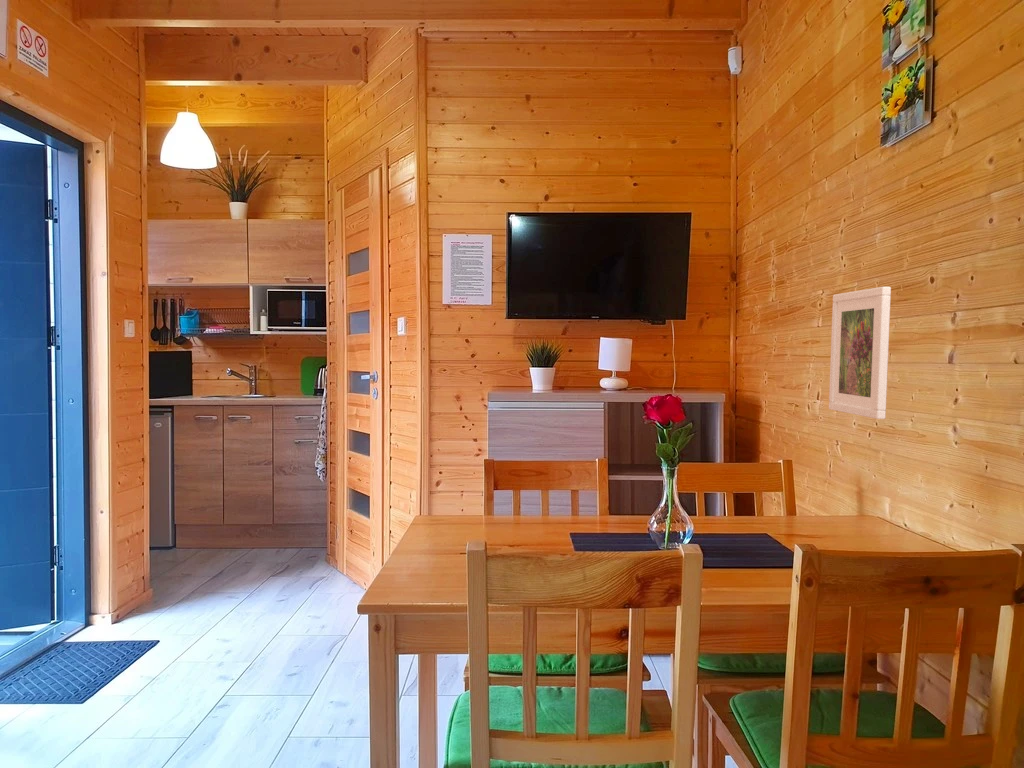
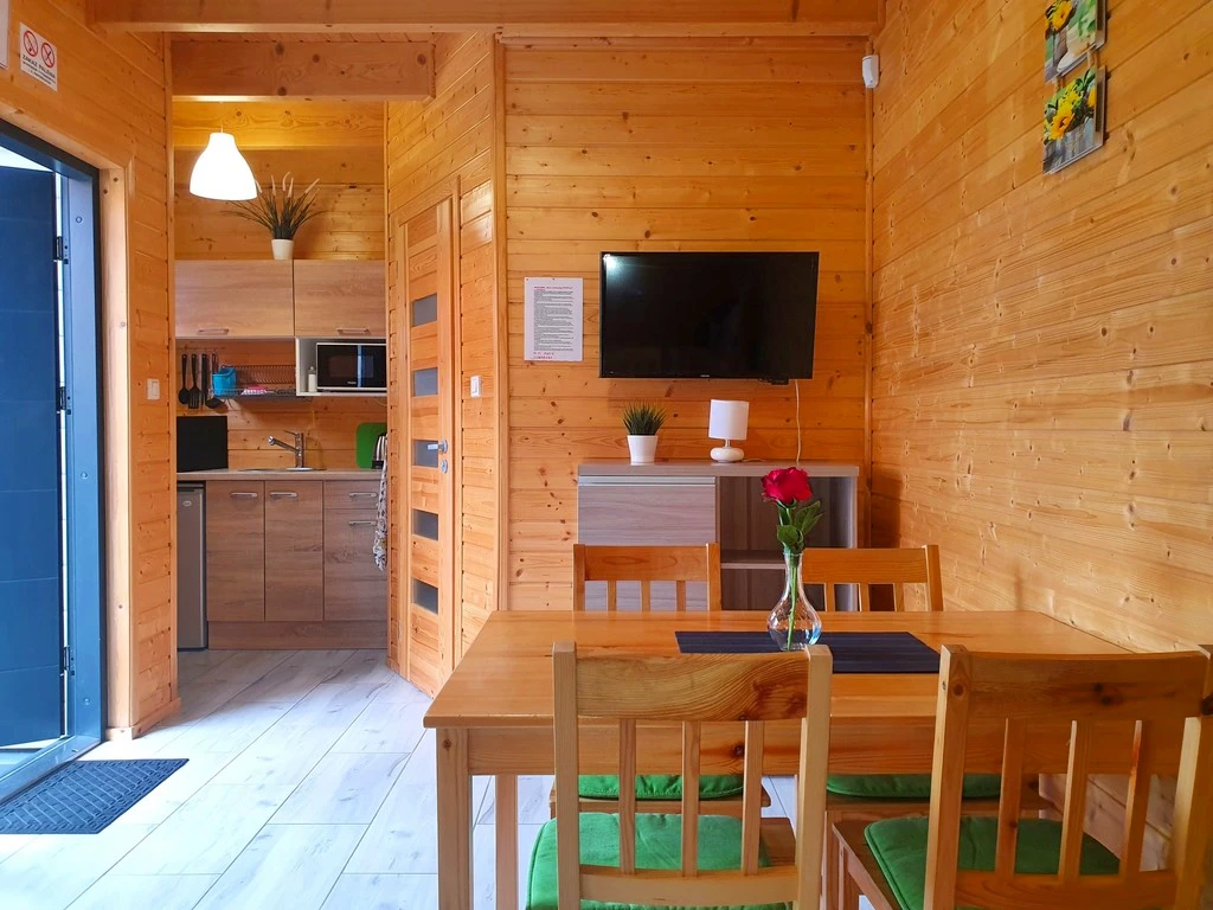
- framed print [828,286,892,420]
